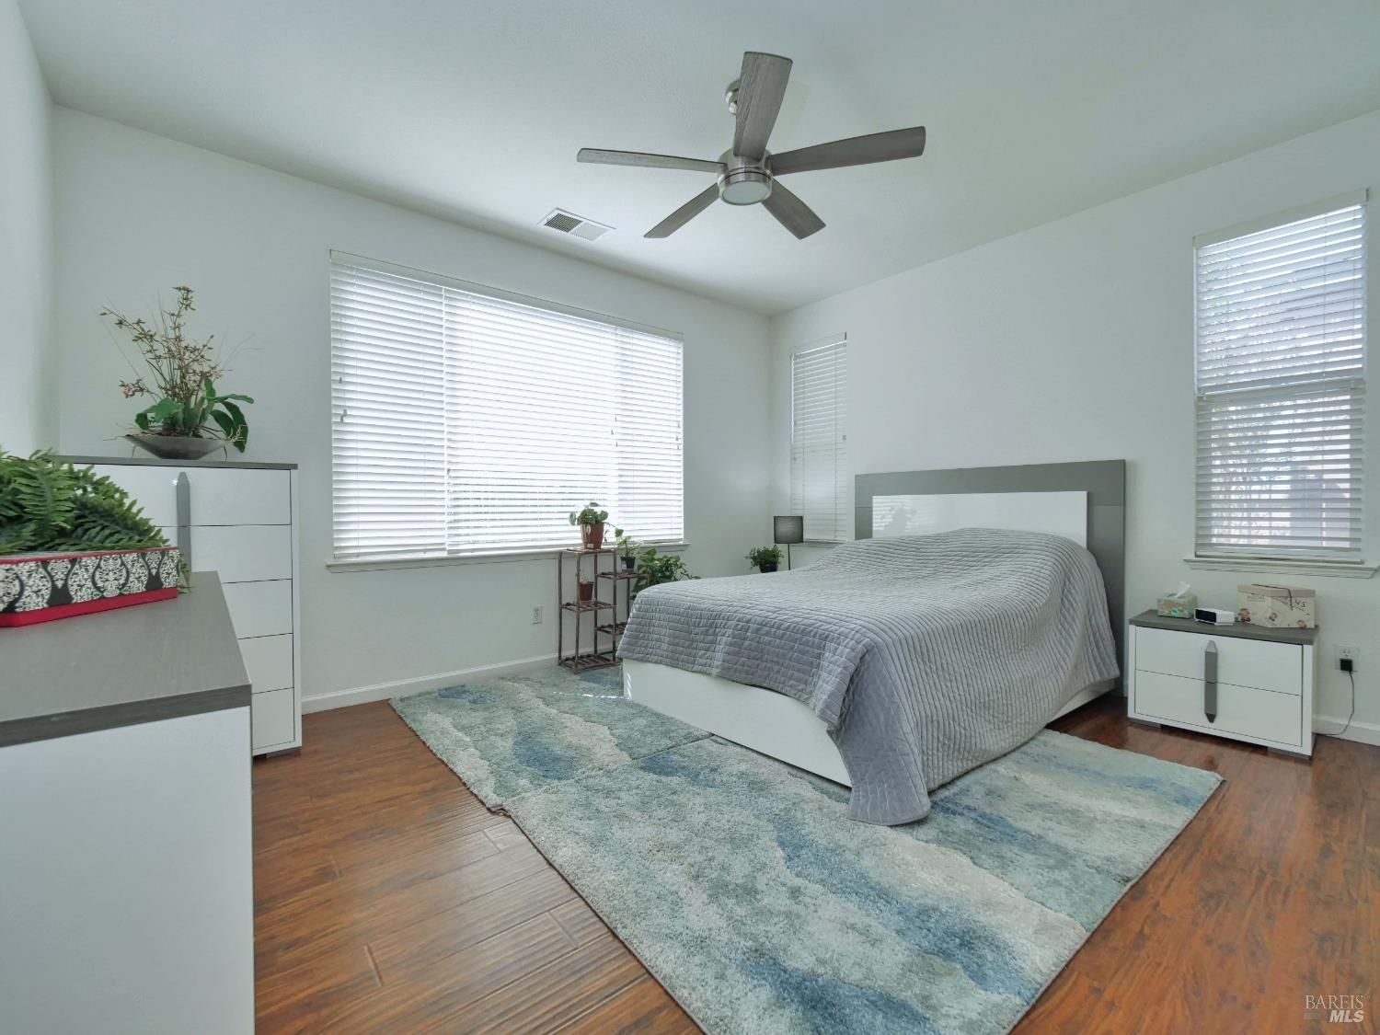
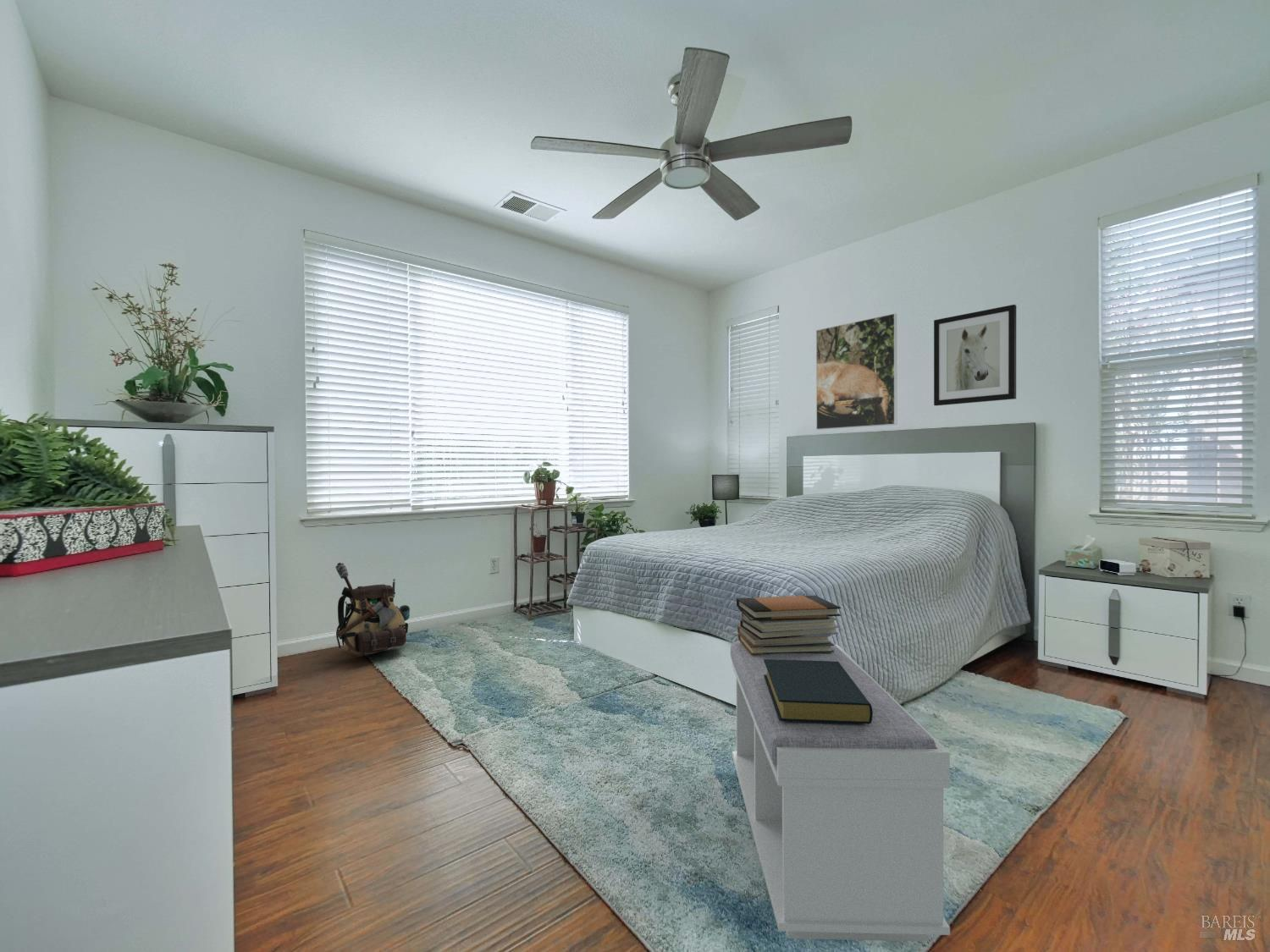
+ bench [730,641,951,943]
+ backpack [334,562,411,654]
+ book stack [736,595,842,655]
+ wall art [933,304,1017,406]
+ hardback book [764,659,873,724]
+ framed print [815,312,897,431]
